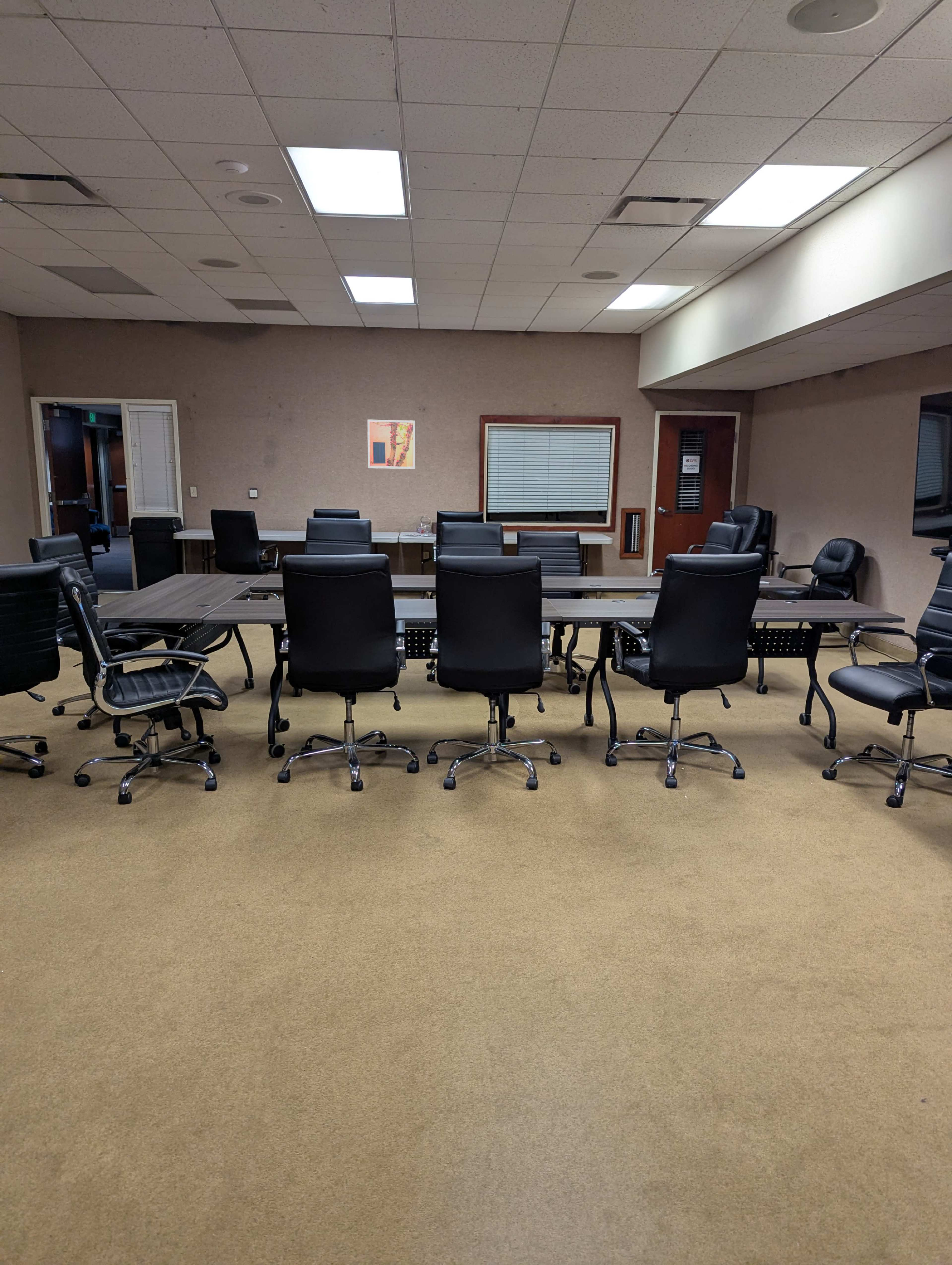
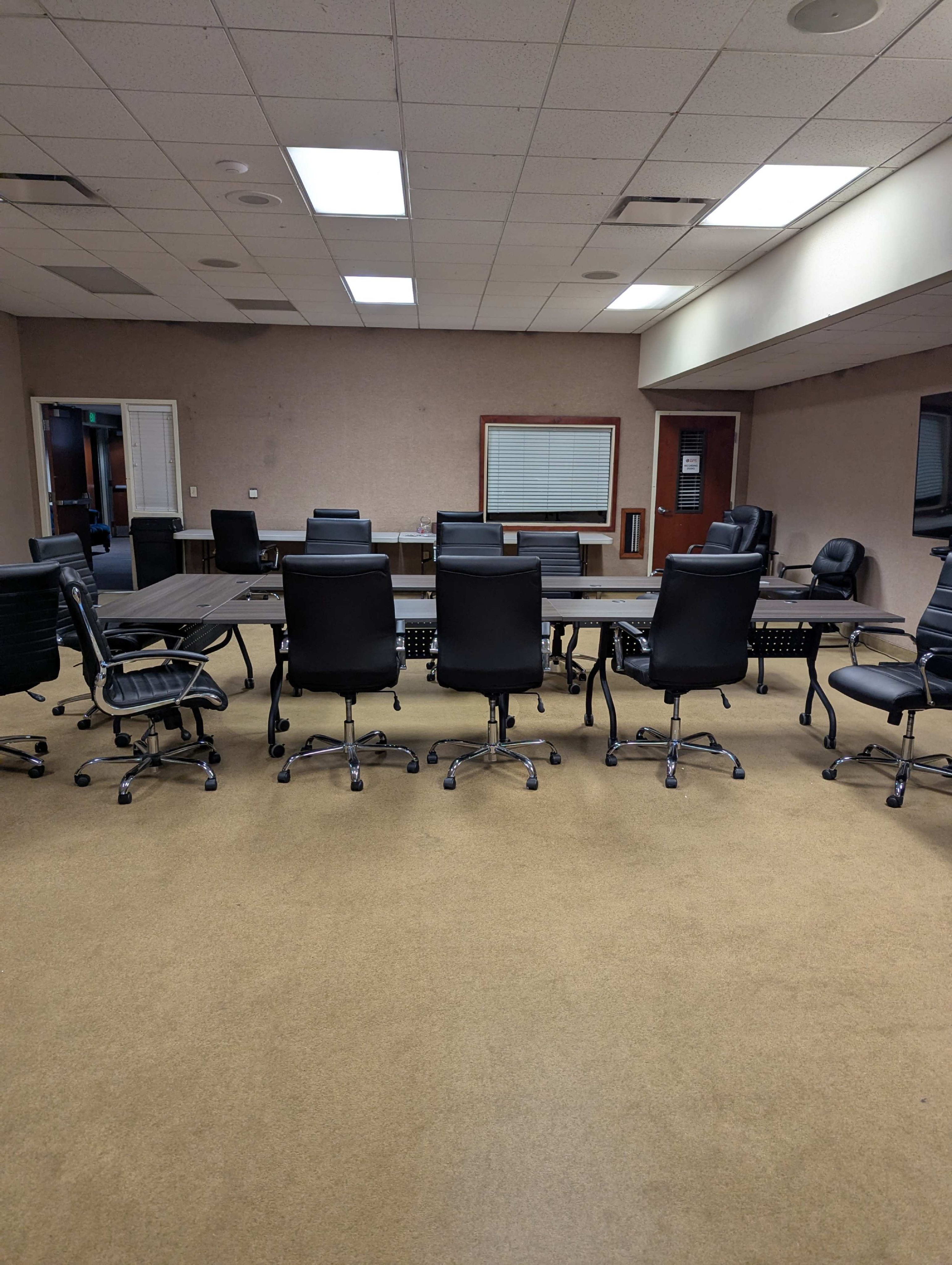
- wall art [367,419,415,469]
